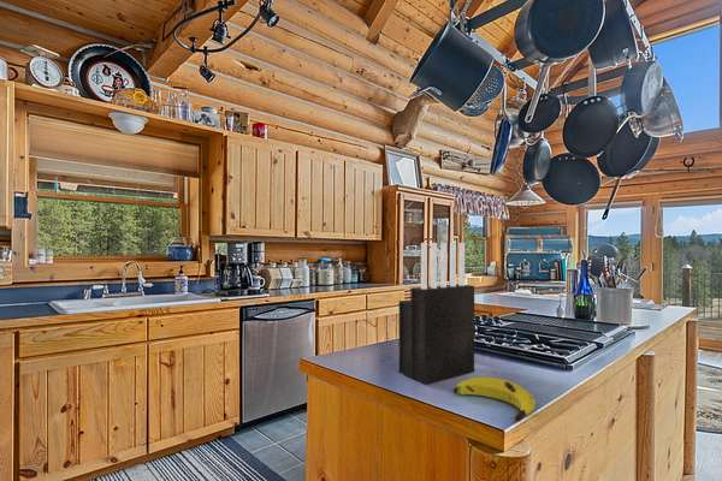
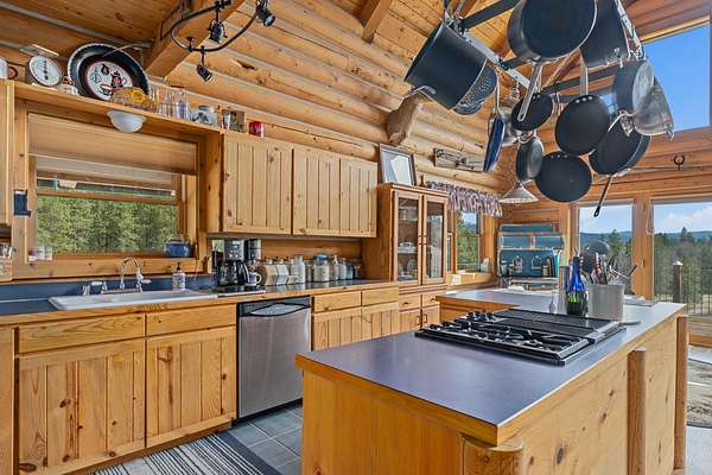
- banana [452,376,537,423]
- knife block [398,242,475,385]
